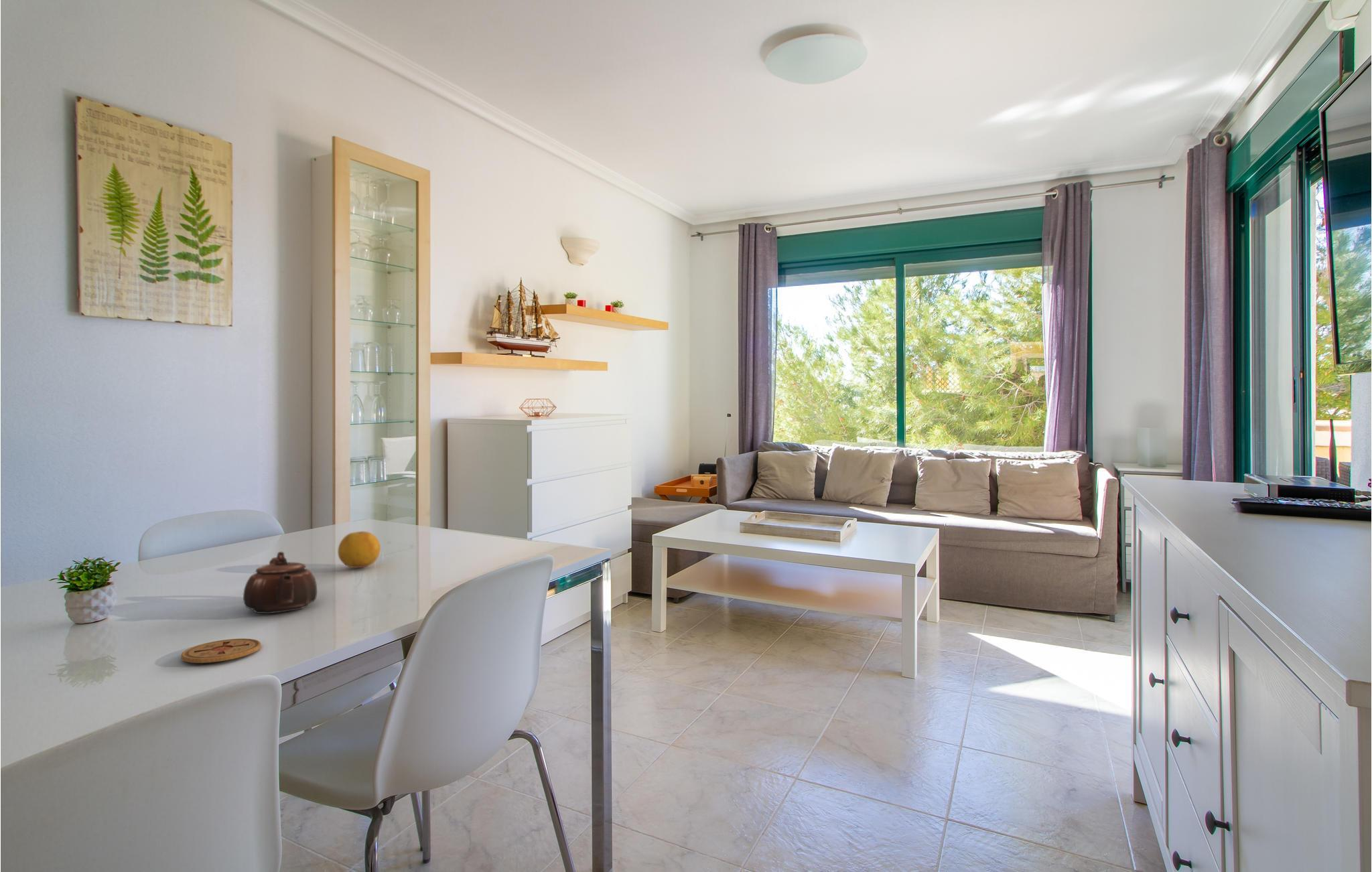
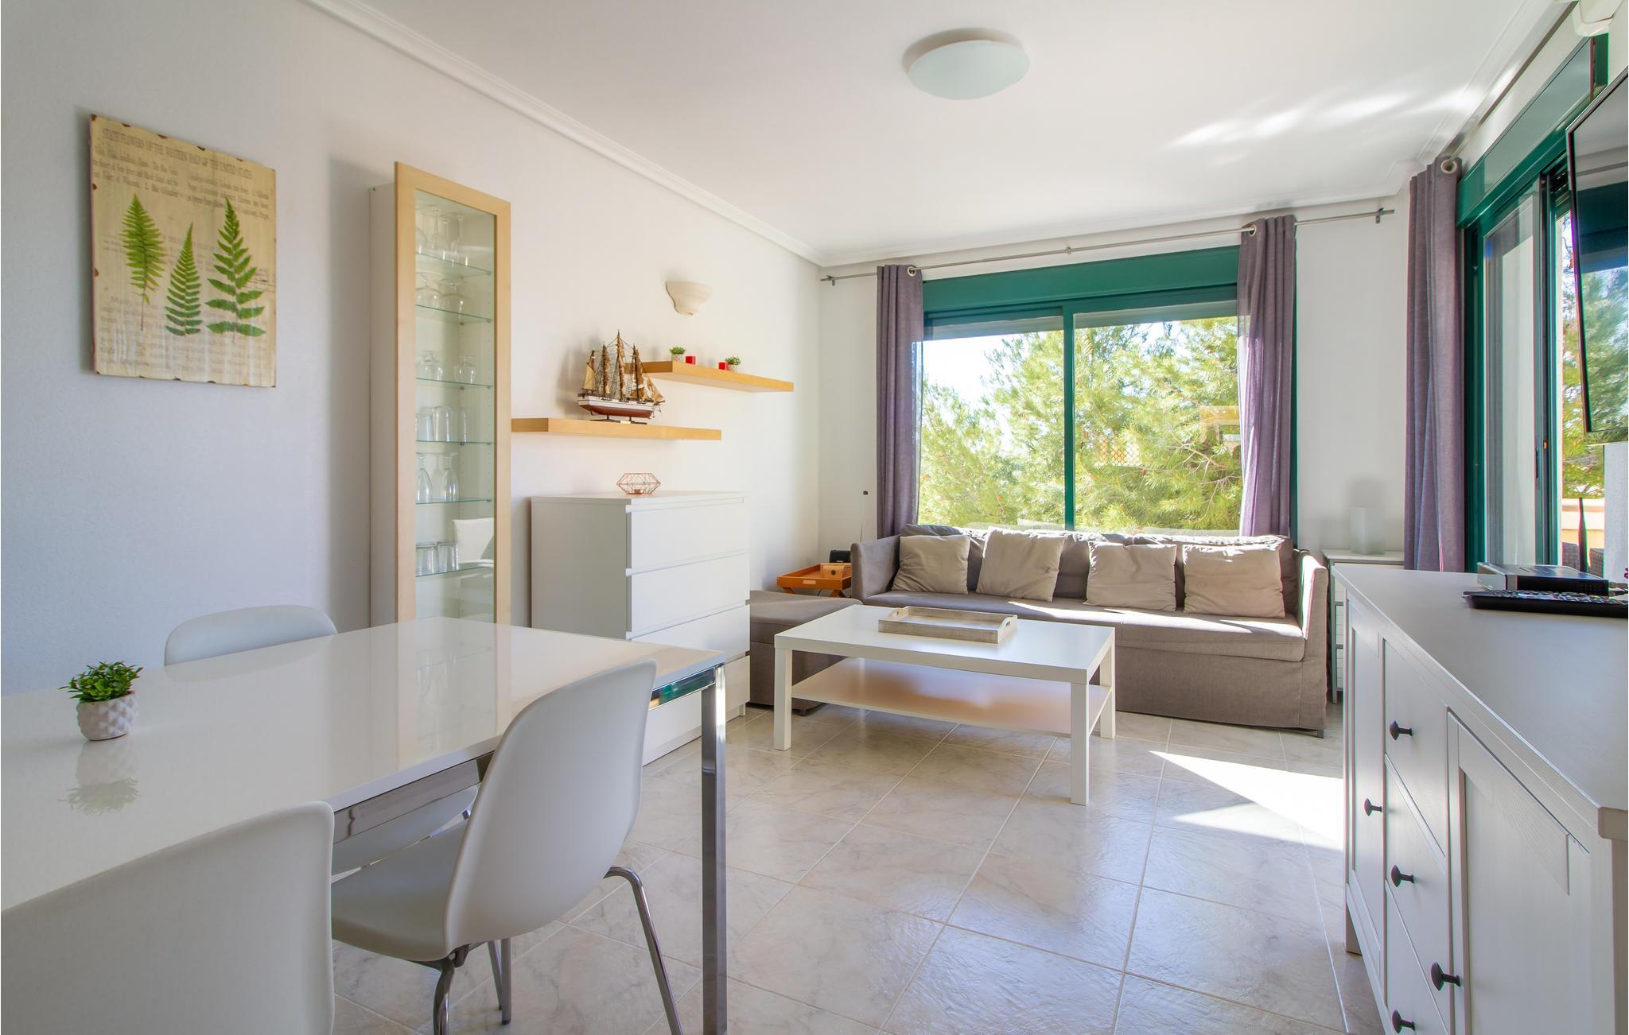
- coaster [181,638,261,664]
- fruit [337,530,381,569]
- teapot [243,551,318,614]
